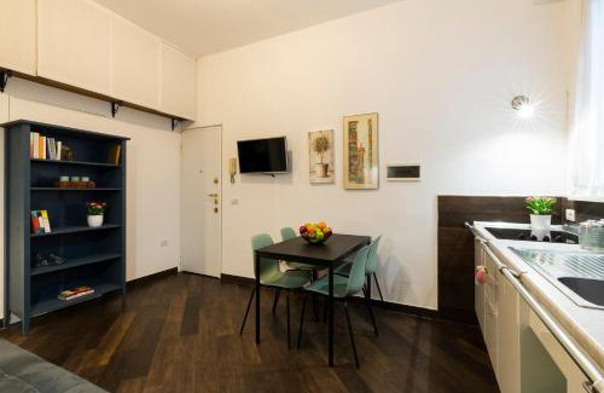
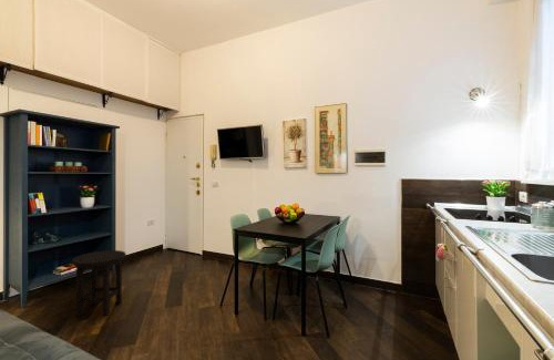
+ stool [71,249,127,318]
